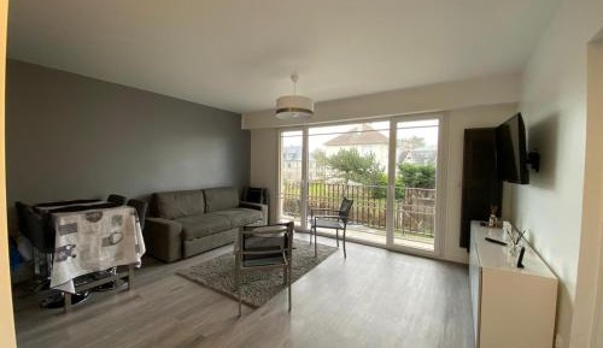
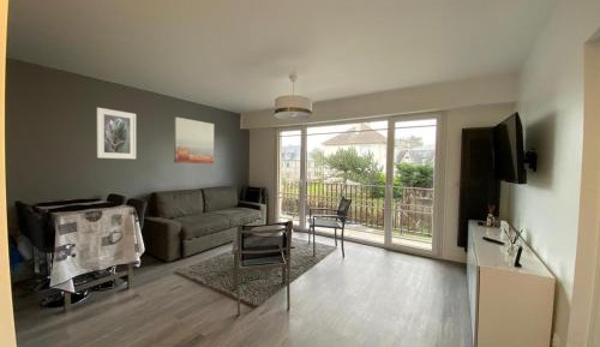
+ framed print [96,107,137,160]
+ wall art [173,115,215,164]
